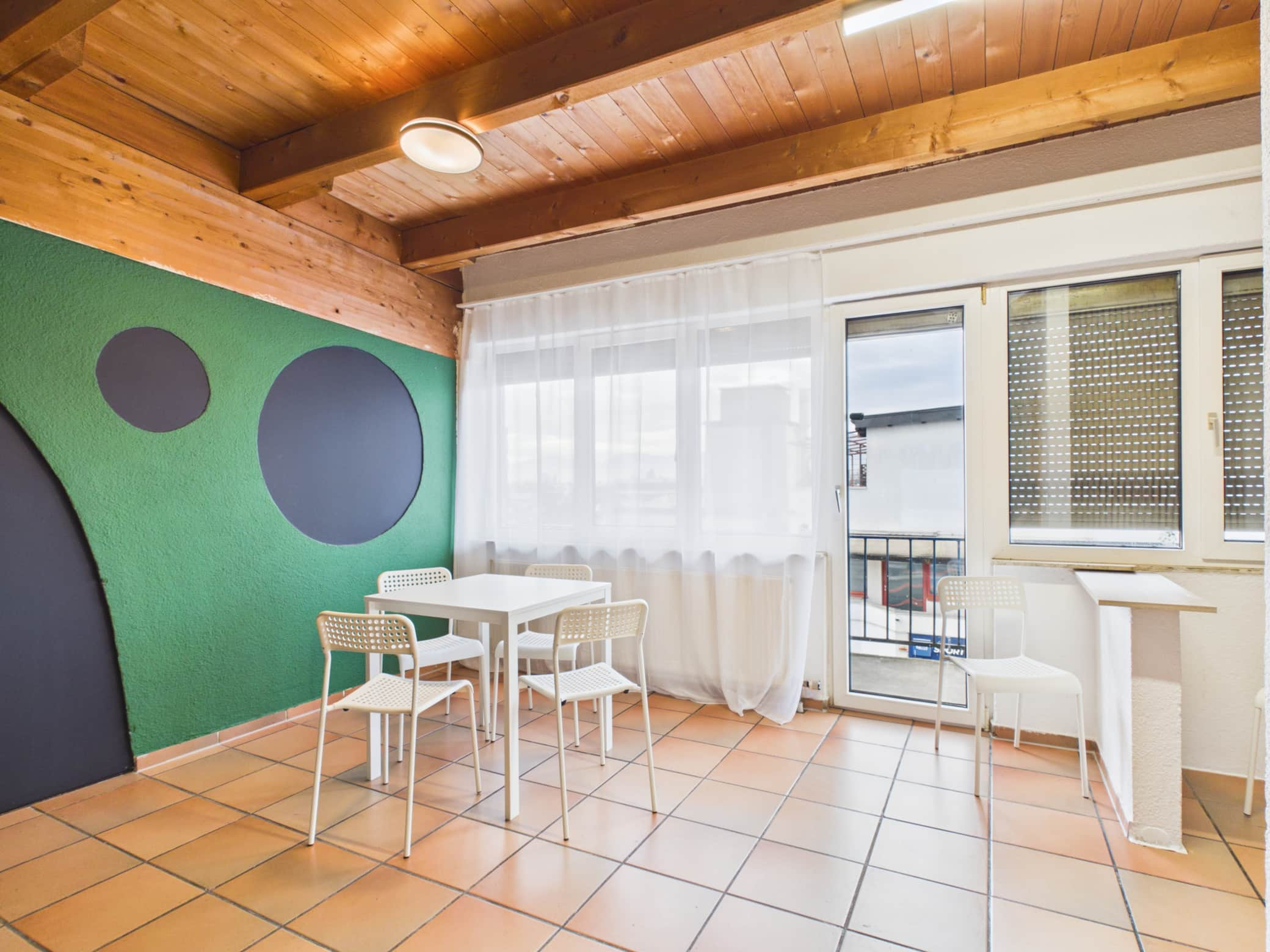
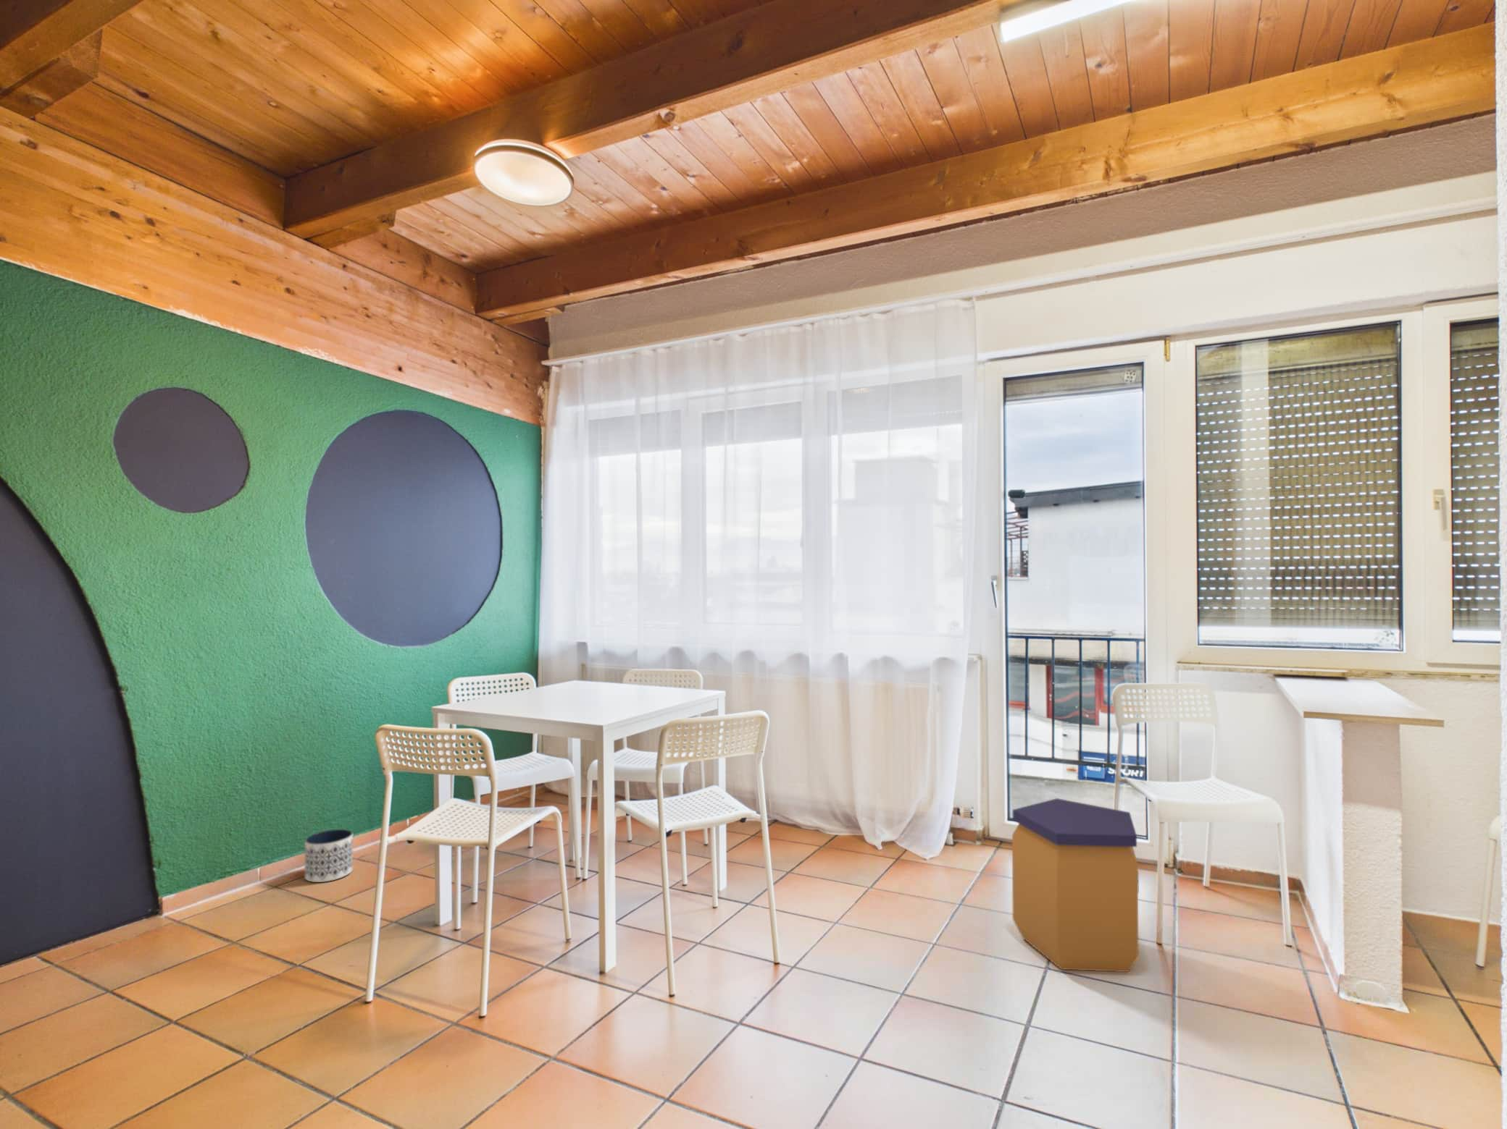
+ planter [304,829,354,884]
+ trash can [1011,798,1139,972]
